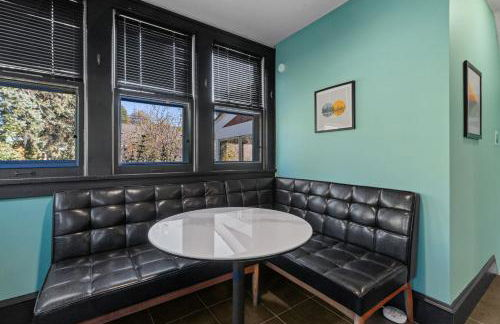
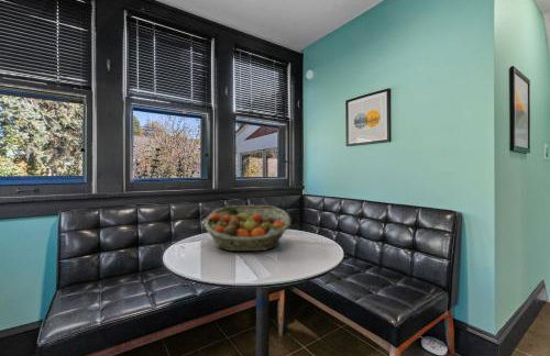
+ fruit basket [202,204,292,253]
